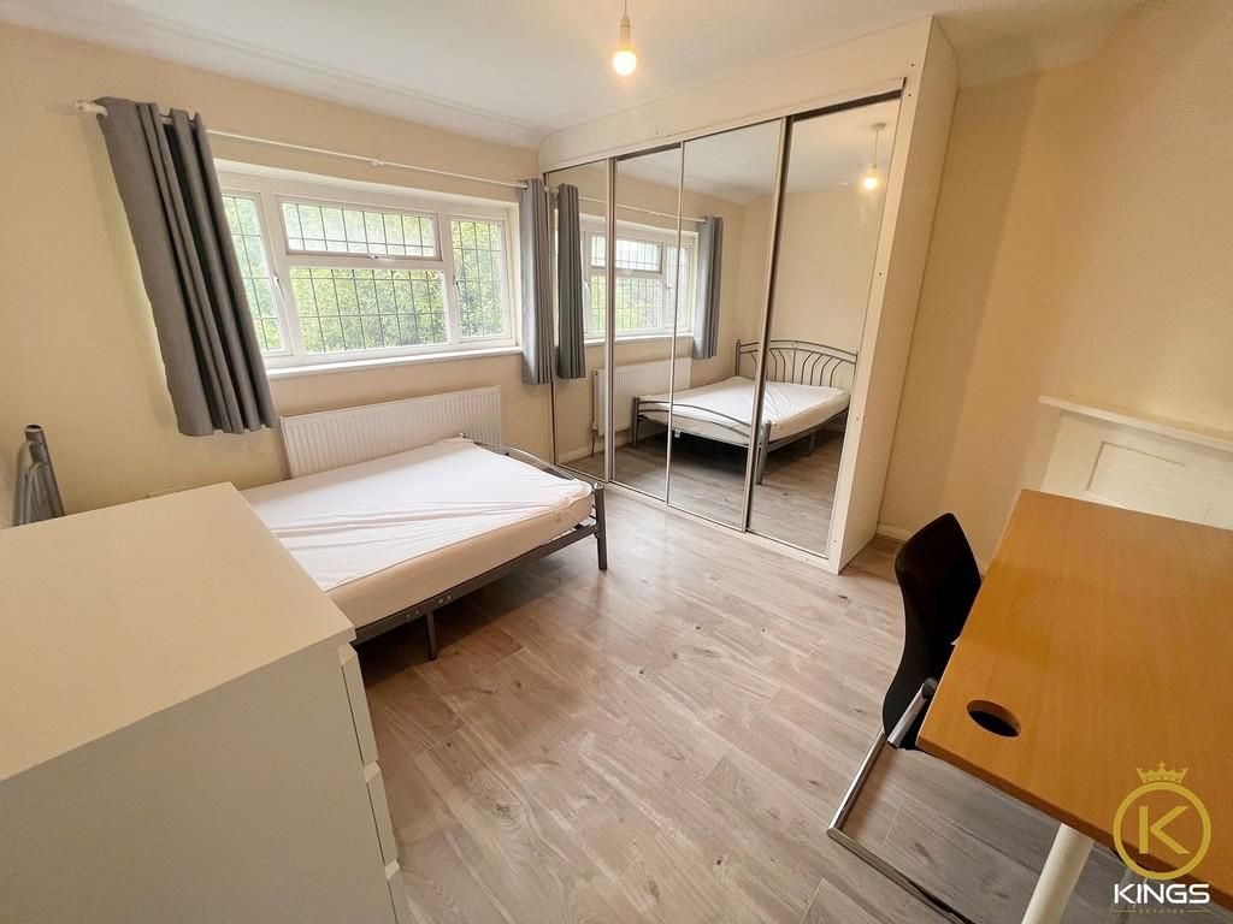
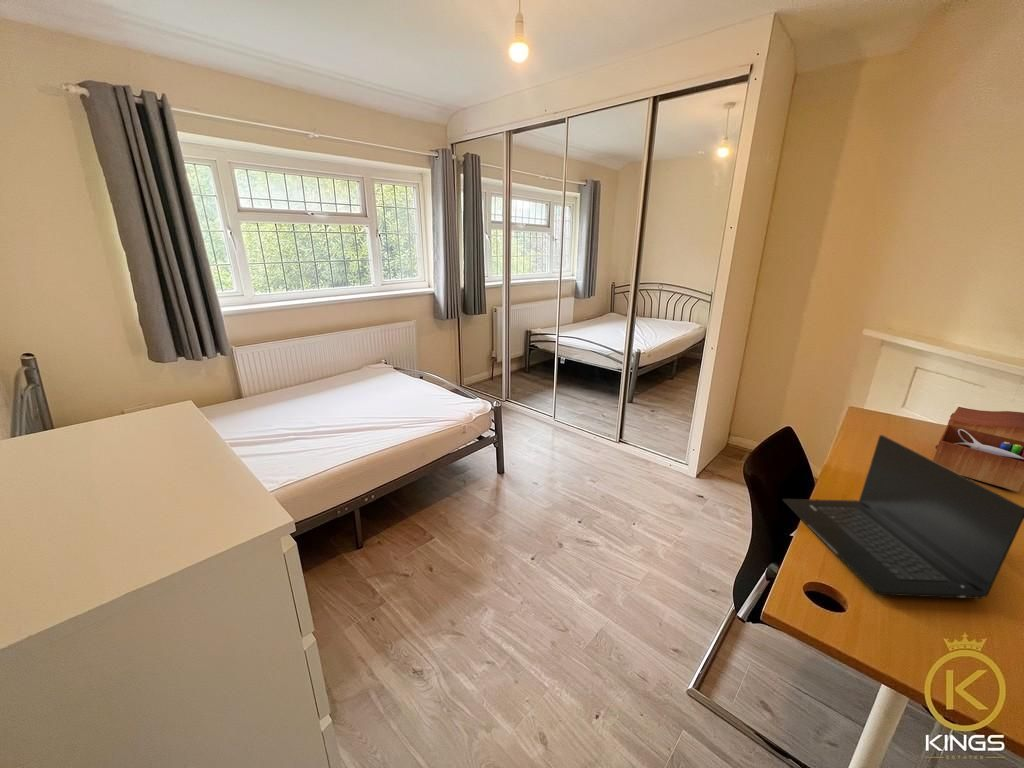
+ sewing box [932,406,1024,493]
+ laptop [782,434,1024,600]
